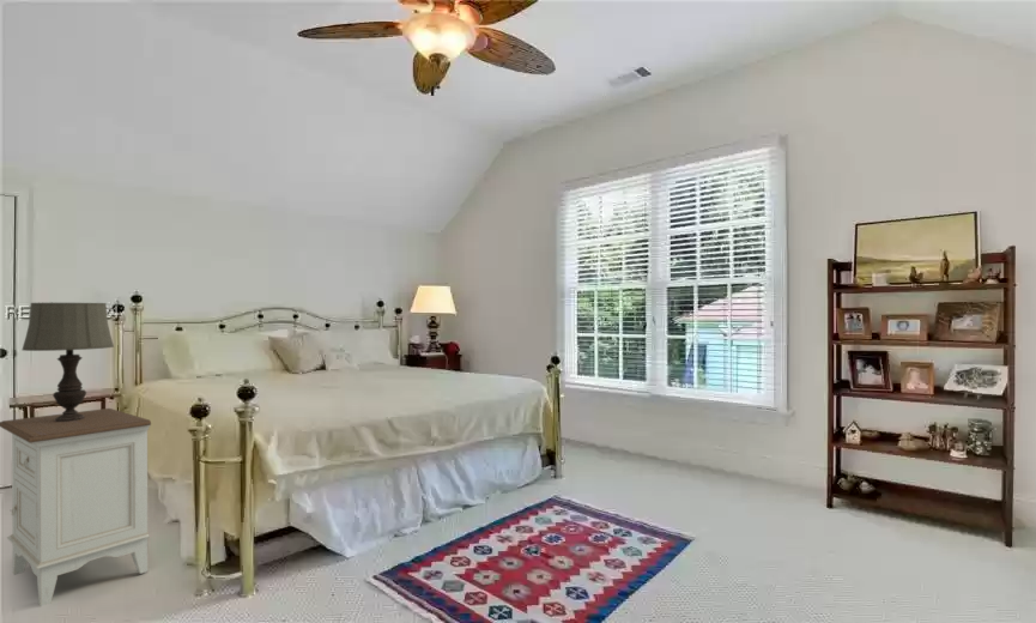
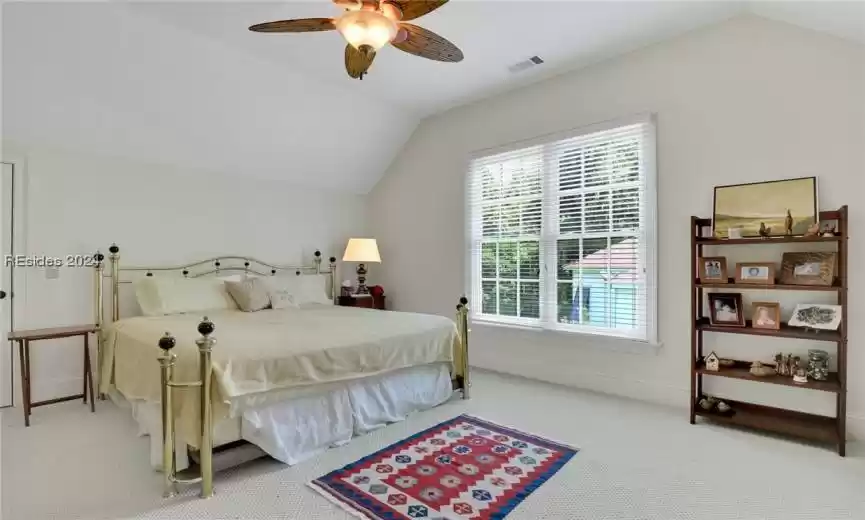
- table lamp [22,302,115,422]
- nightstand [0,407,152,607]
